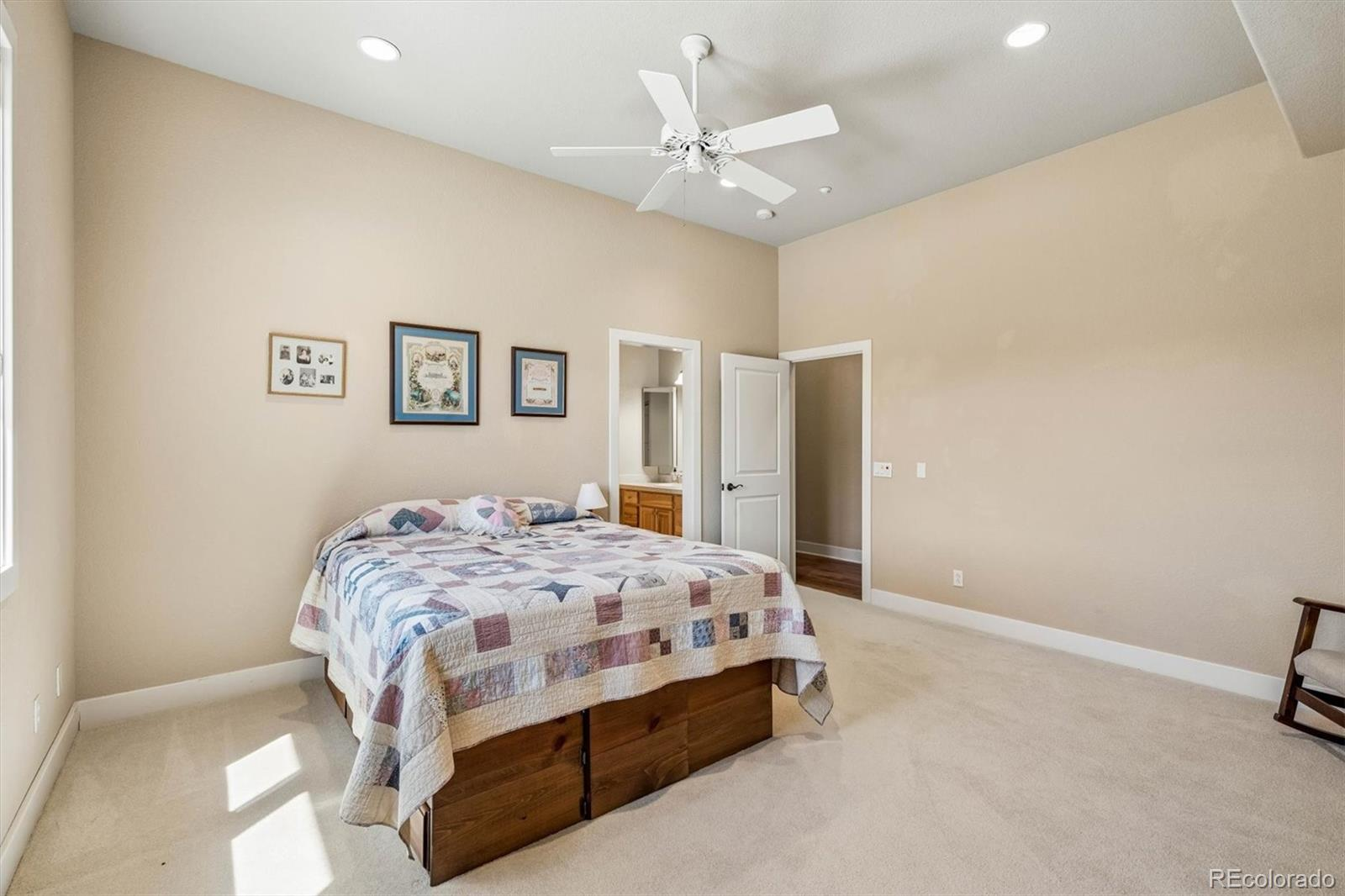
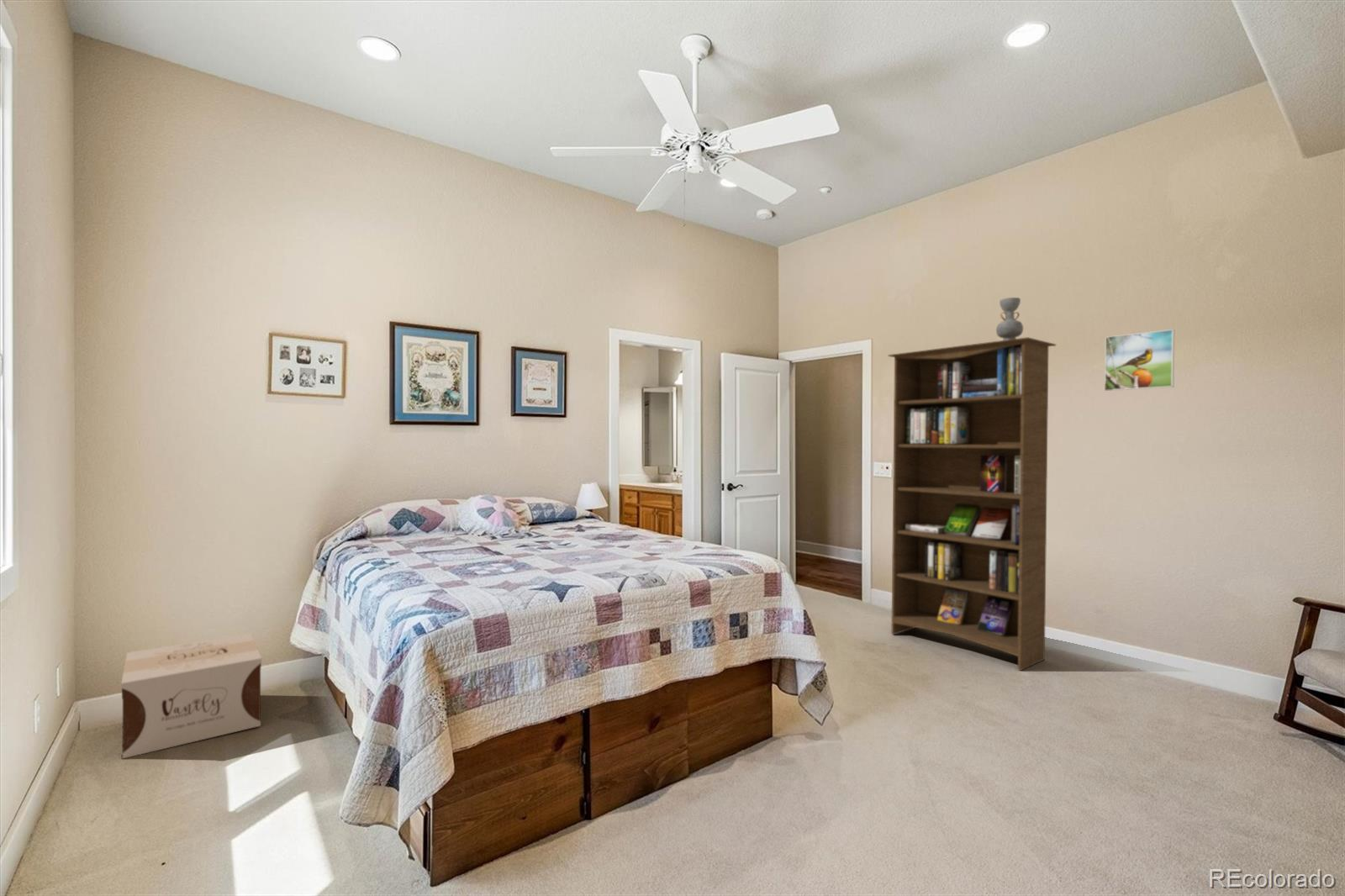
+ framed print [1104,329,1175,392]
+ decorative vase [995,297,1024,340]
+ bookcase [887,336,1058,672]
+ cardboard box [120,633,262,760]
